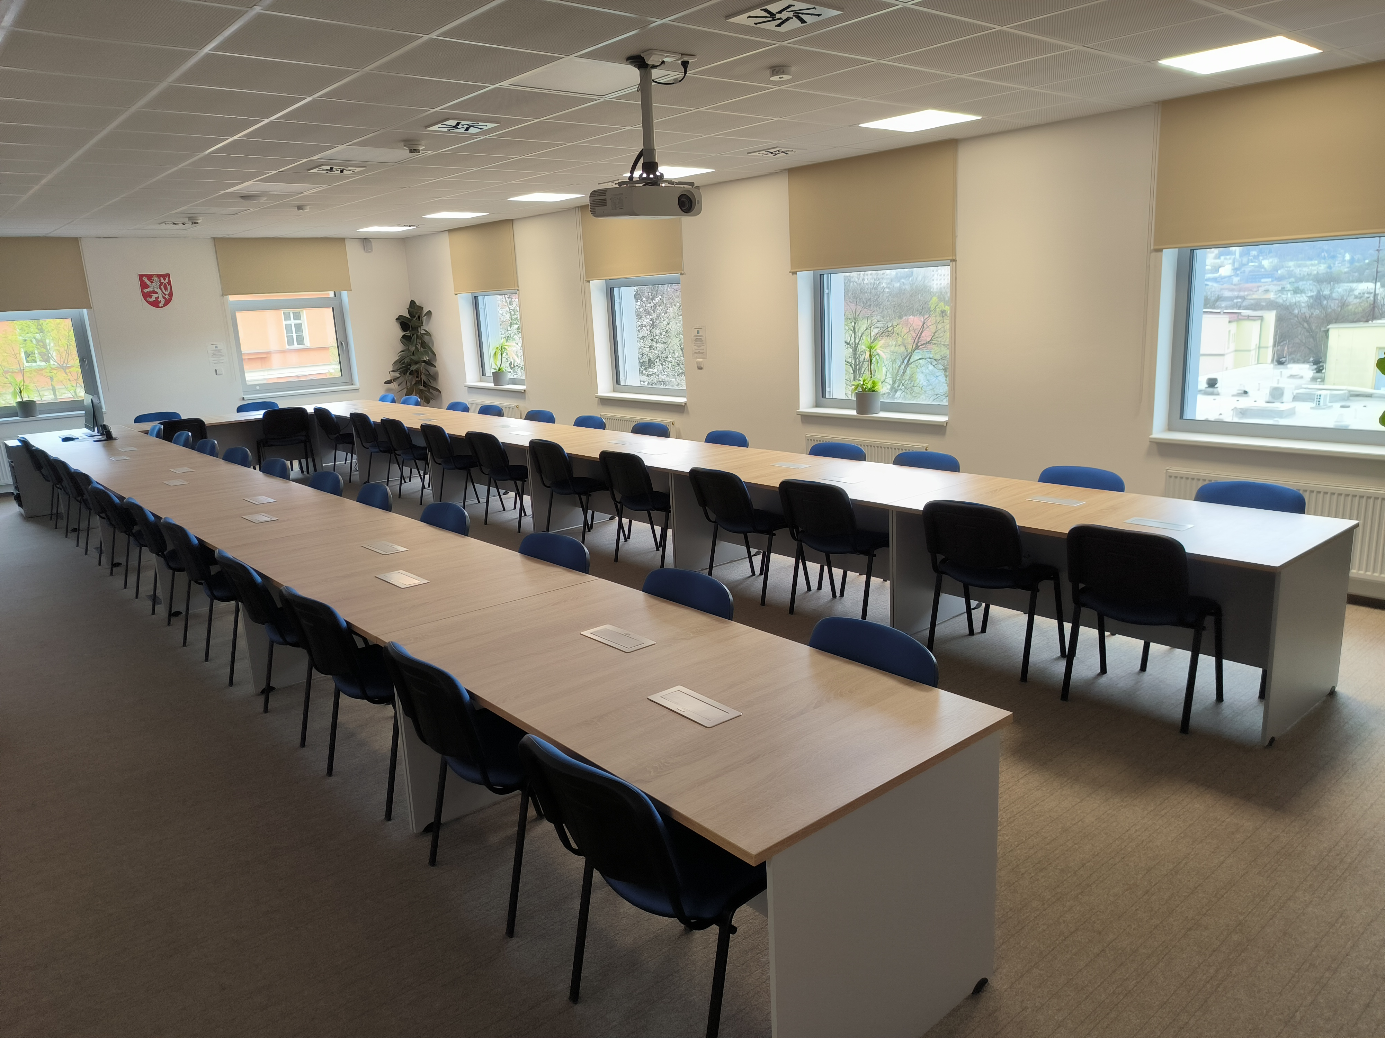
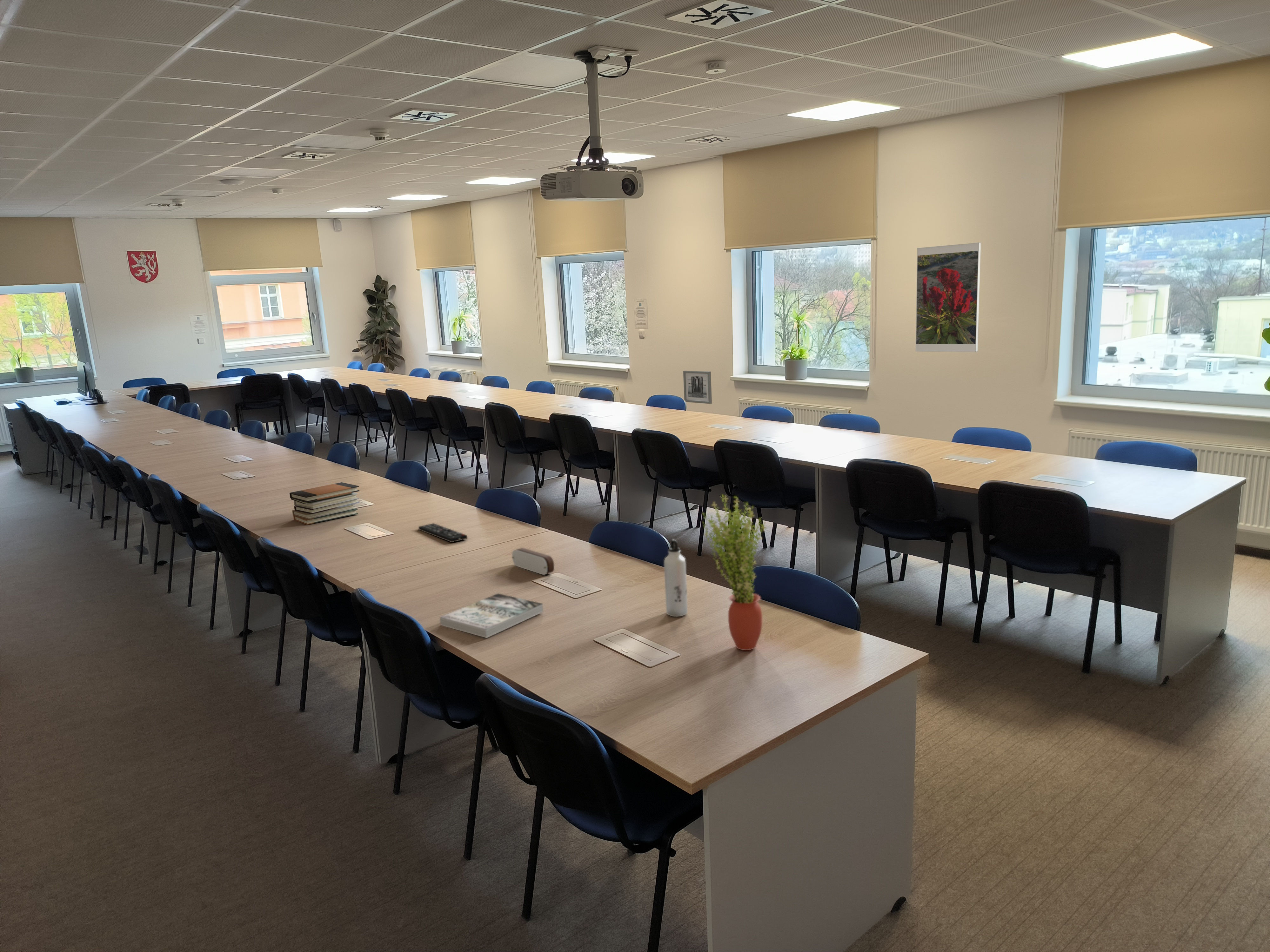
+ wall art [683,370,712,404]
+ pencil case [511,547,555,575]
+ book stack [289,482,360,525]
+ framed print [915,242,981,352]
+ remote control [418,523,468,543]
+ potted plant [702,494,766,651]
+ book [439,593,544,638]
+ water bottle [664,539,688,617]
